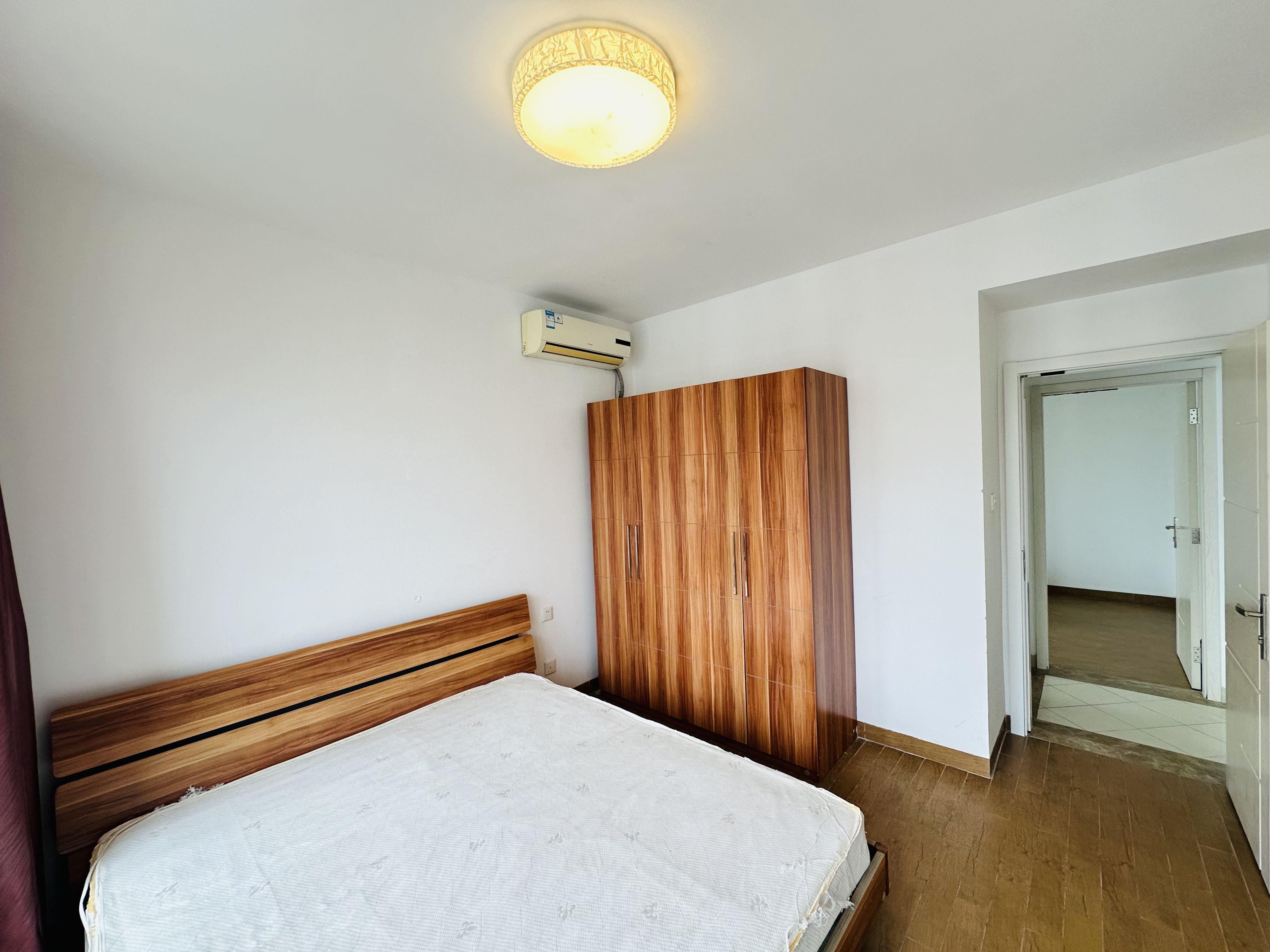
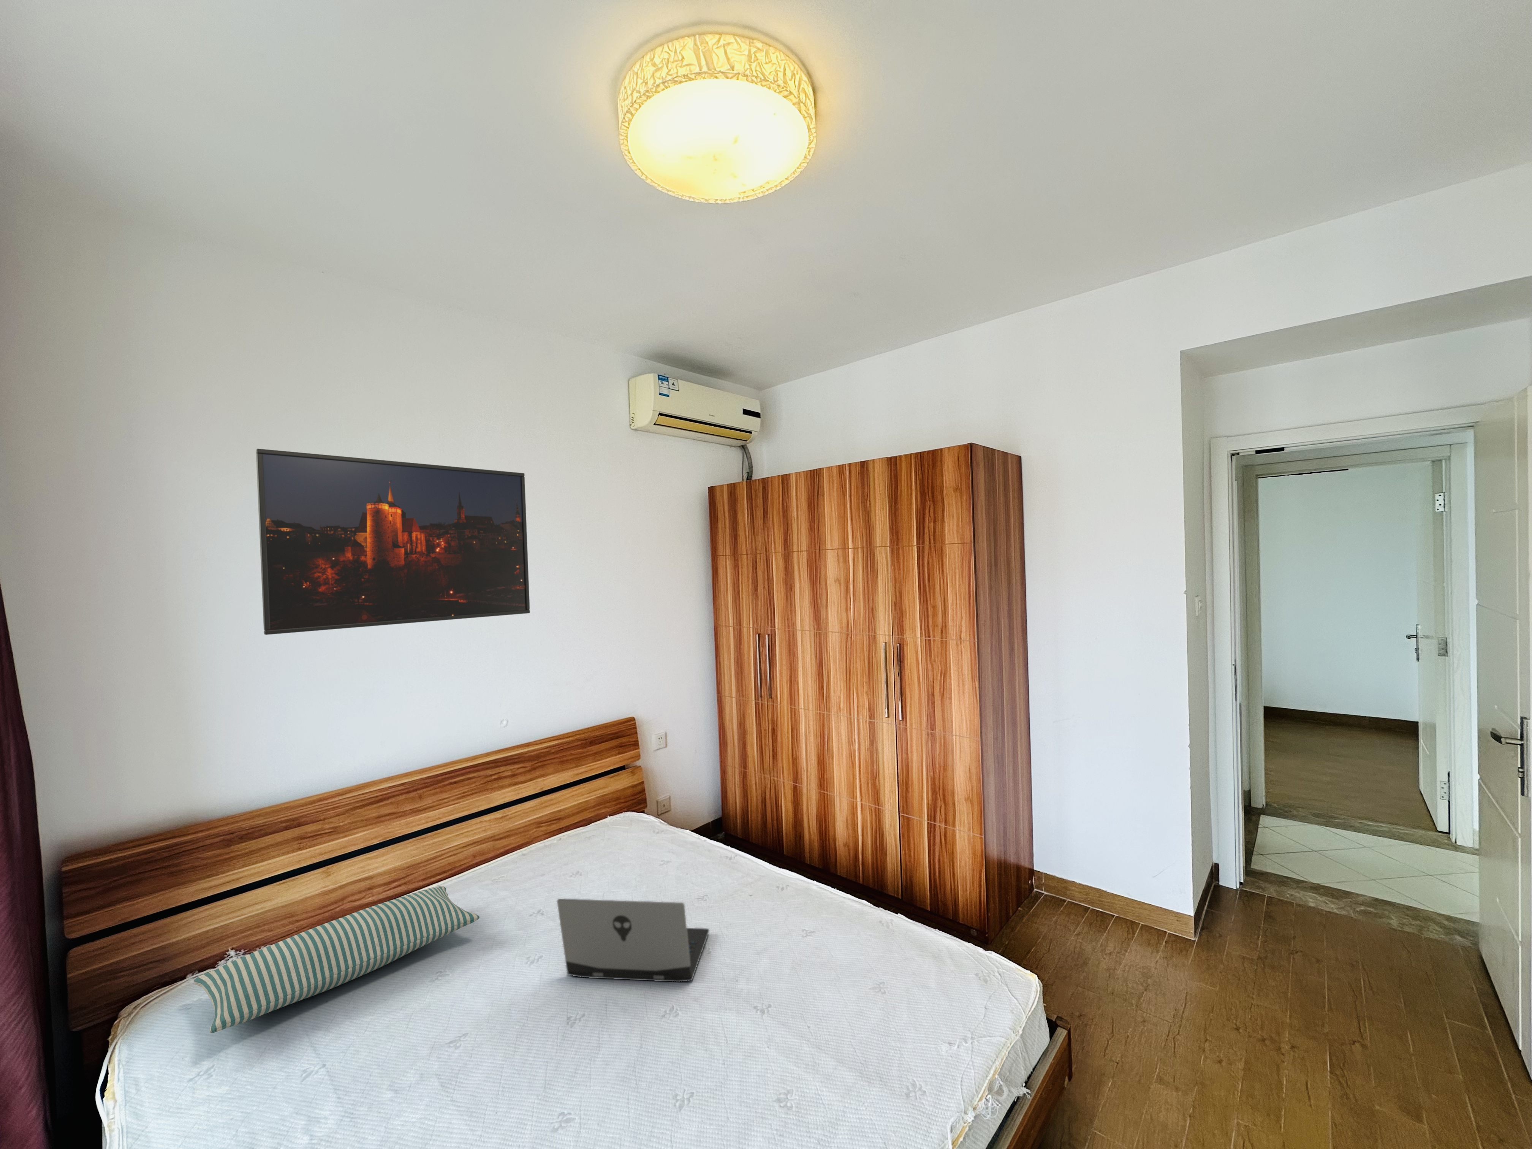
+ laptop [556,898,709,982]
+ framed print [256,448,531,635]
+ pillow [193,886,480,1033]
